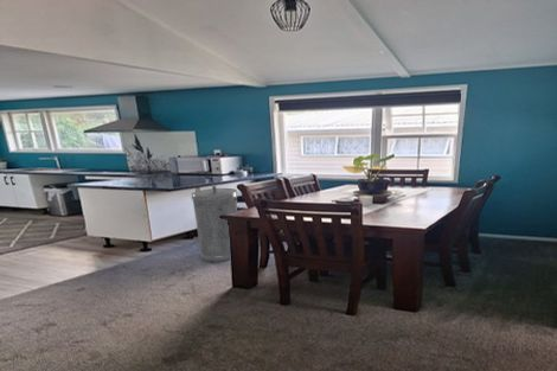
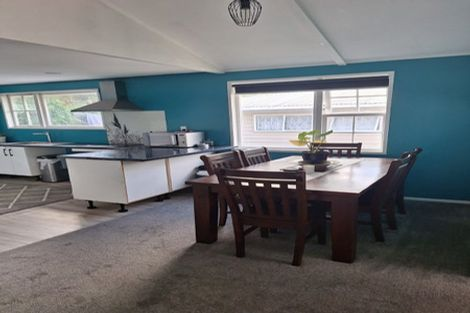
- trash can [191,184,239,264]
